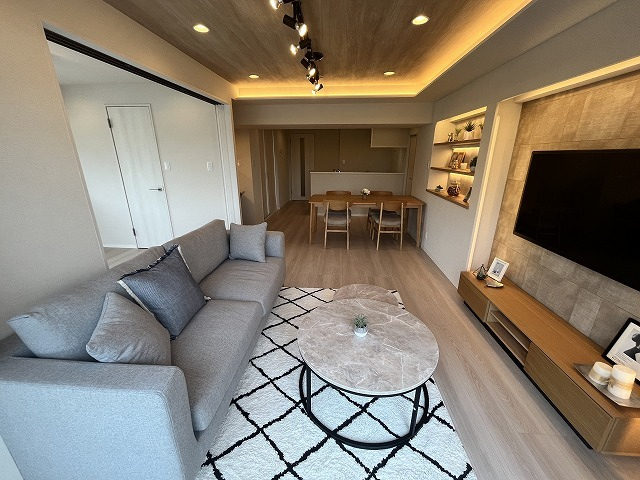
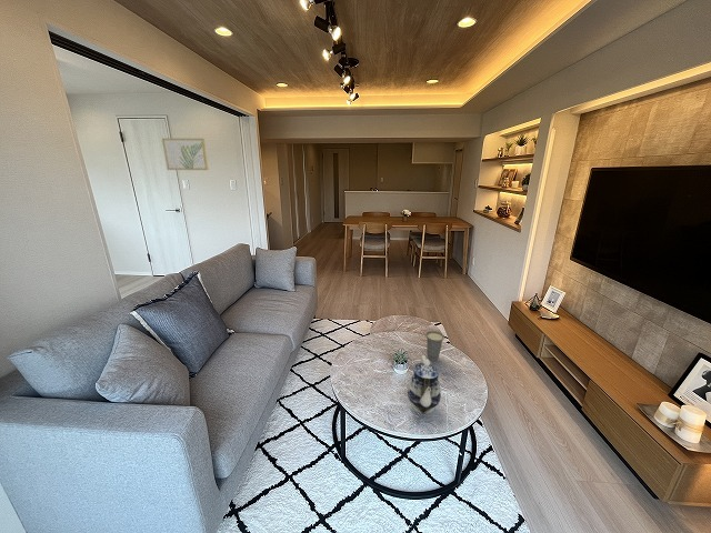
+ wall art [161,138,209,171]
+ cup [424,330,445,362]
+ teapot [407,354,442,415]
